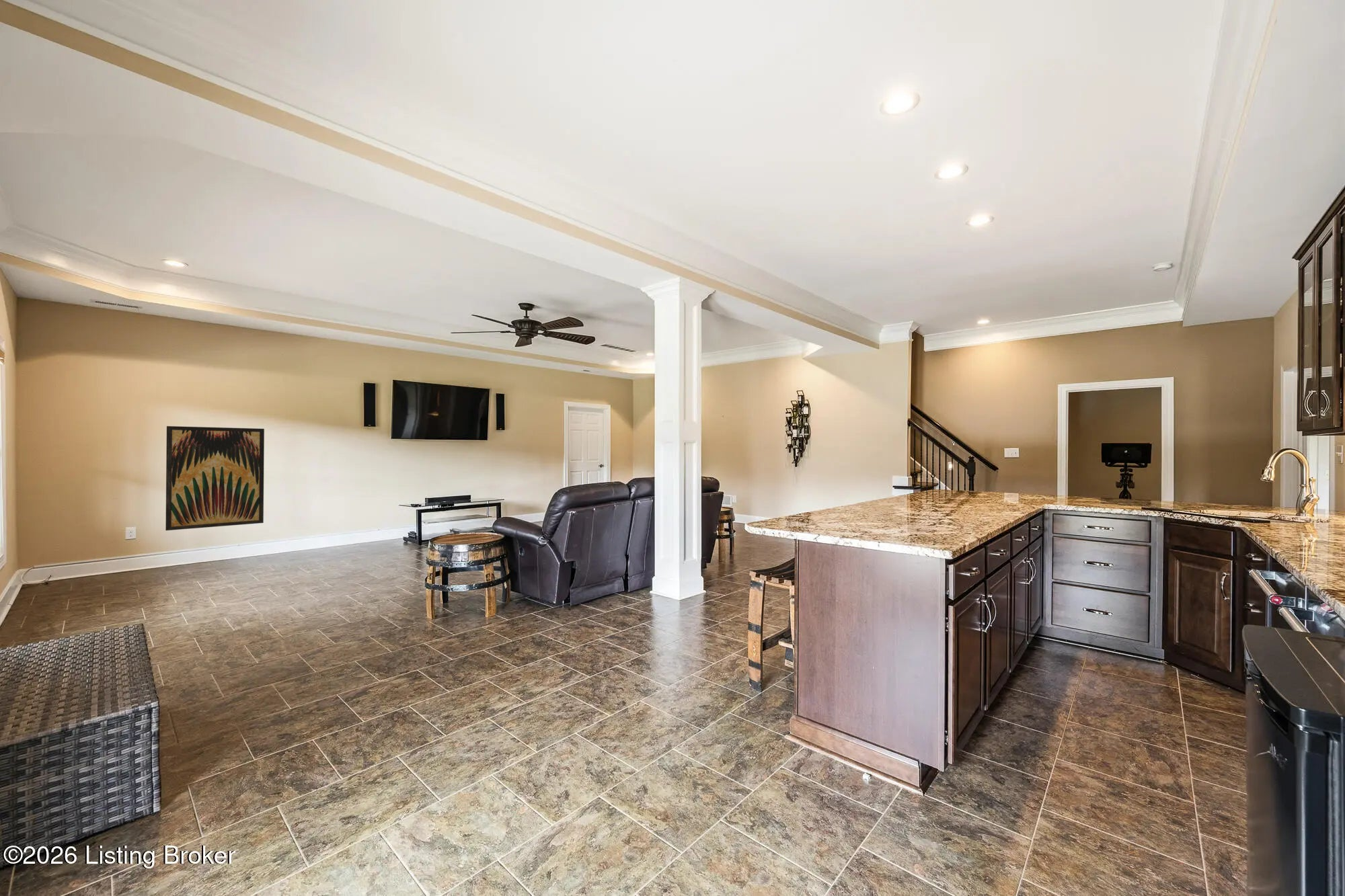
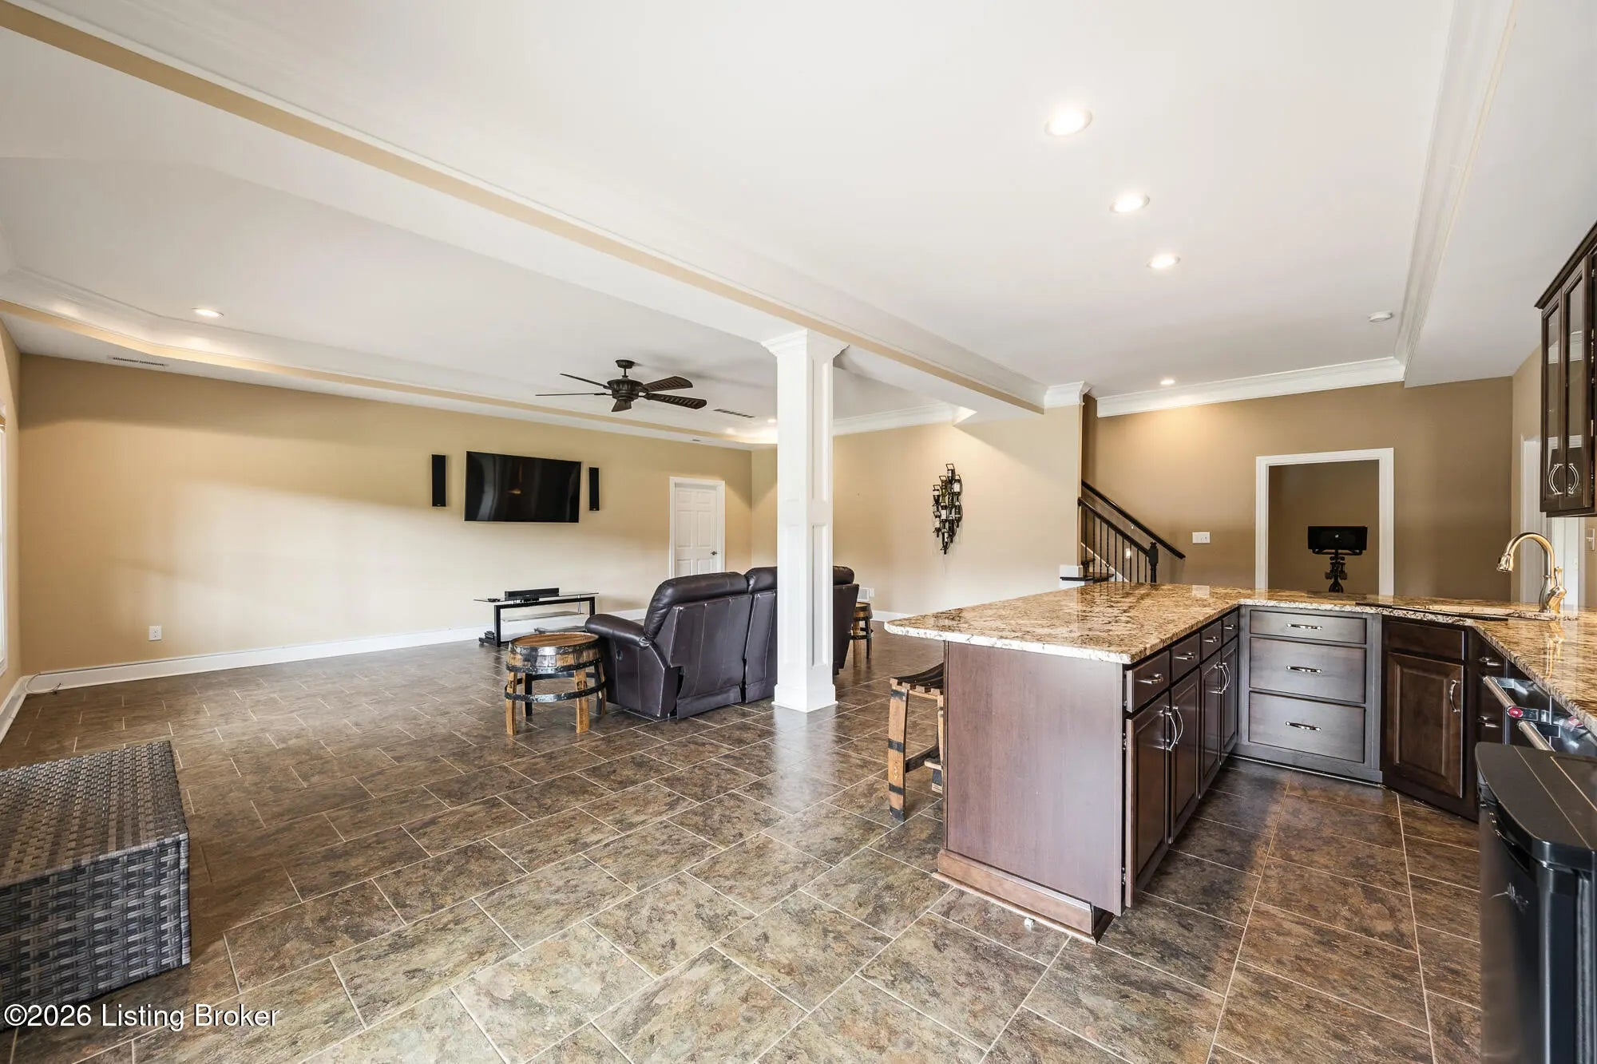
- wall art [165,425,265,531]
